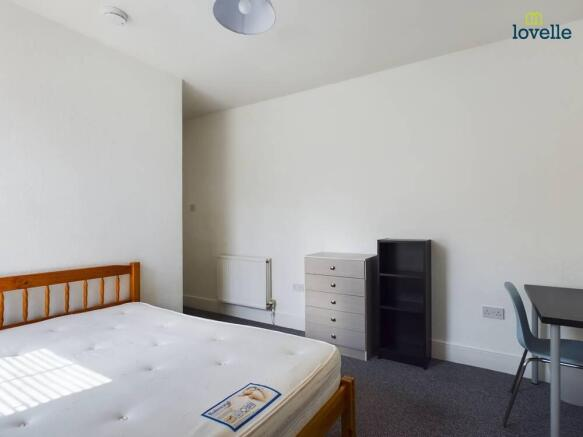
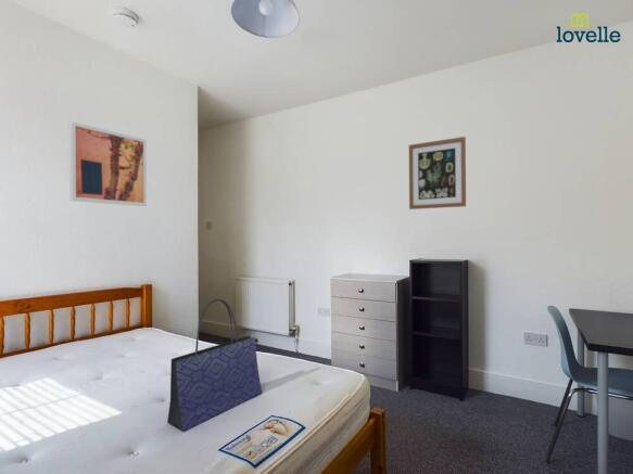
+ wall art [68,120,148,207]
+ tote bag [166,298,263,433]
+ wall art [408,136,467,210]
